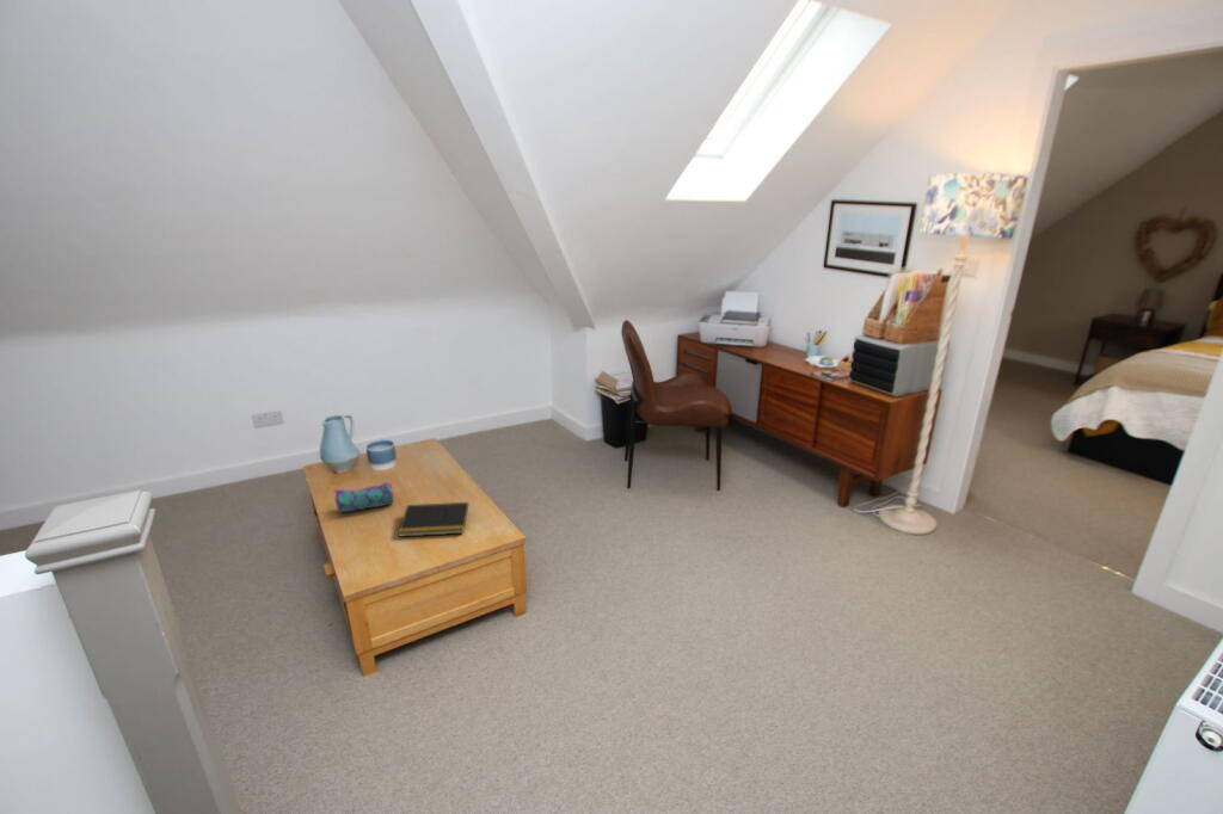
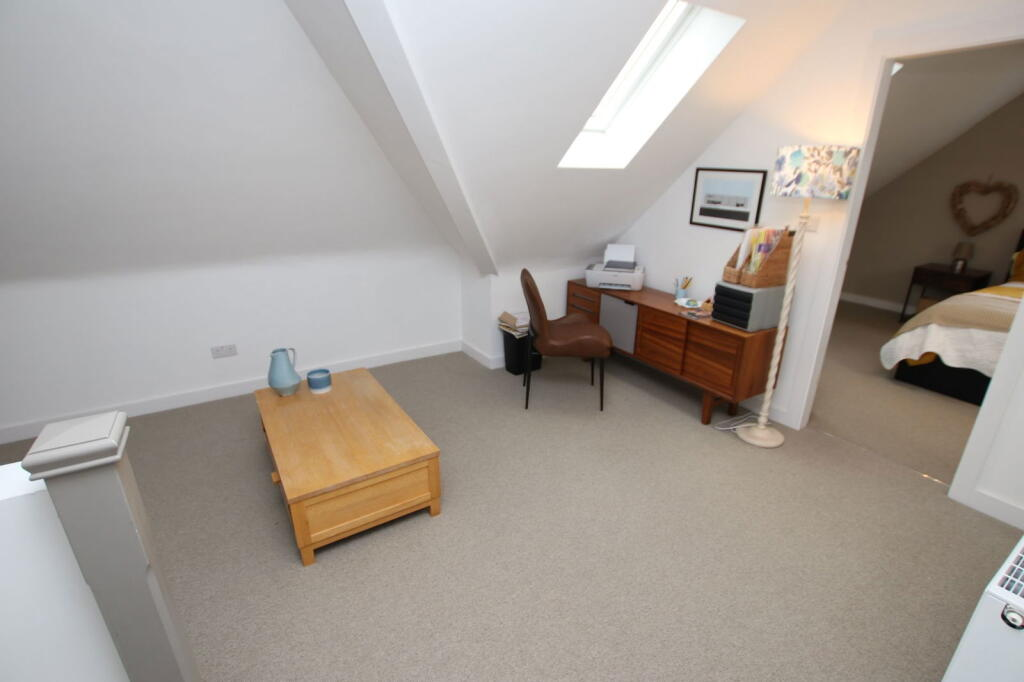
- pencil case [333,481,394,513]
- notepad [397,501,469,537]
